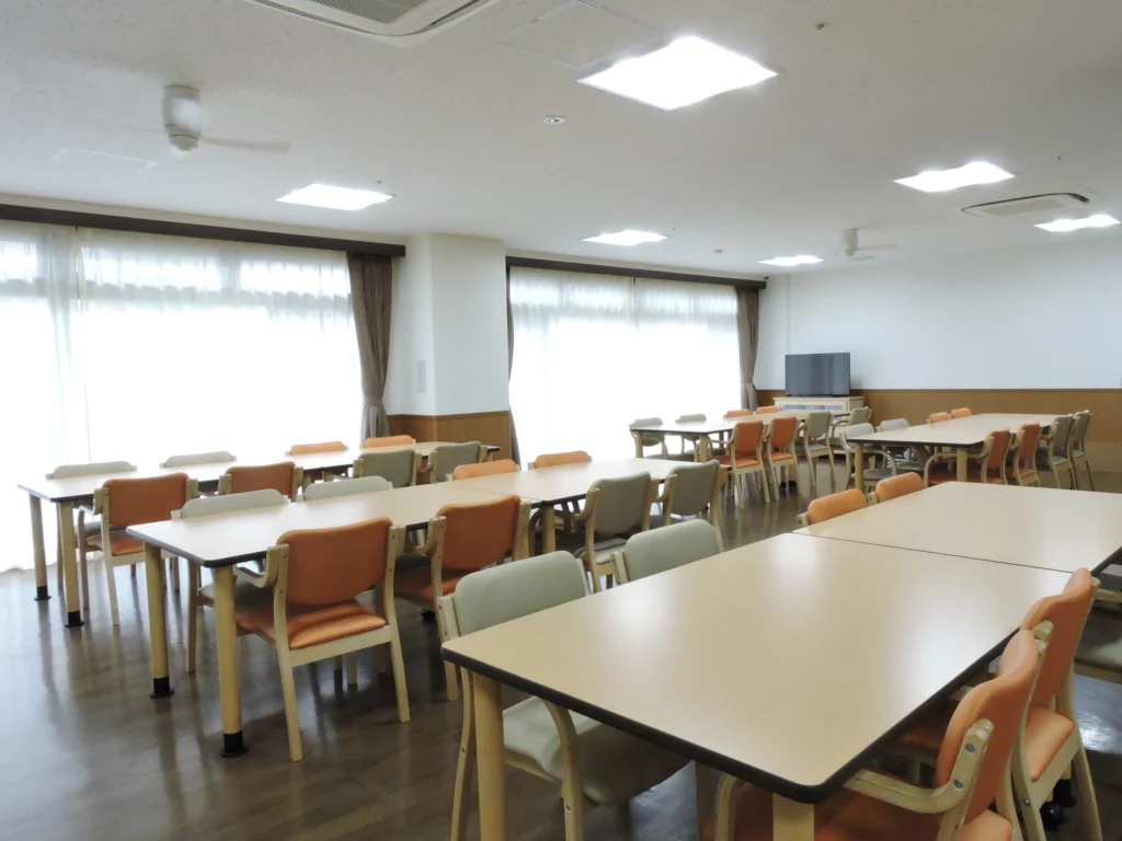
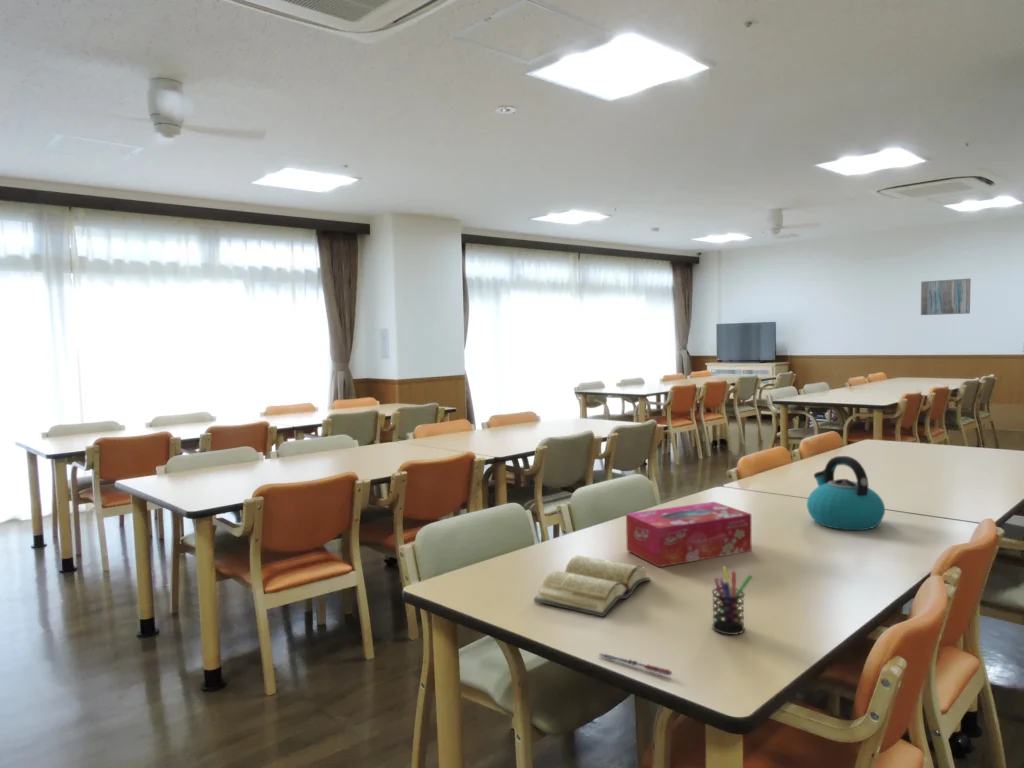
+ pen [599,652,673,676]
+ pen holder [711,565,753,636]
+ tissue box [625,501,752,568]
+ diary [533,554,652,618]
+ kettle [806,455,886,531]
+ wall art [920,277,972,316]
